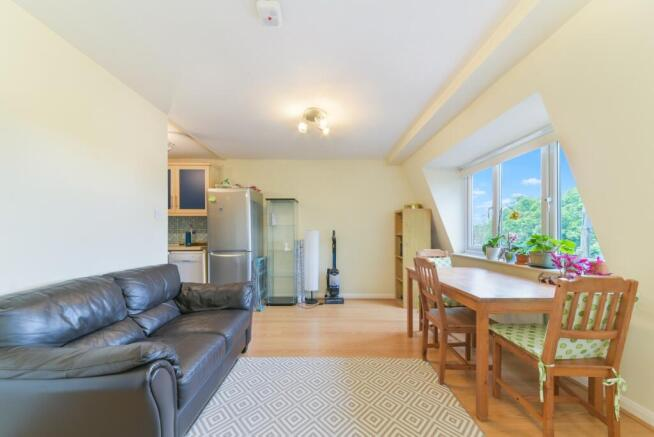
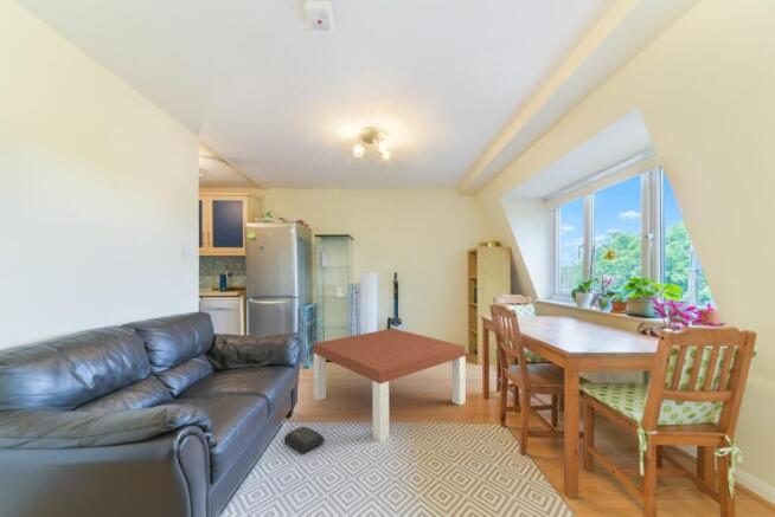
+ bag [283,426,325,455]
+ coffee table [313,328,467,442]
